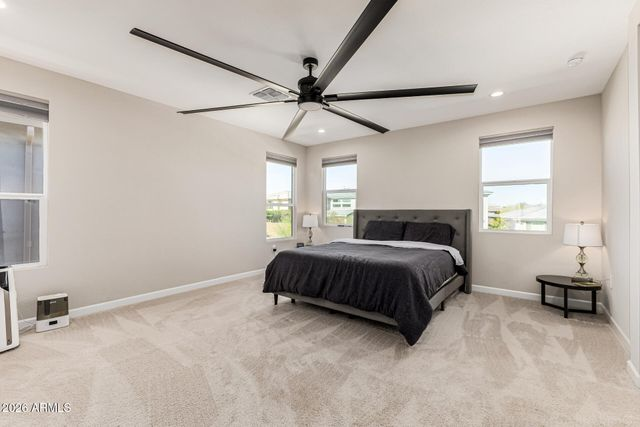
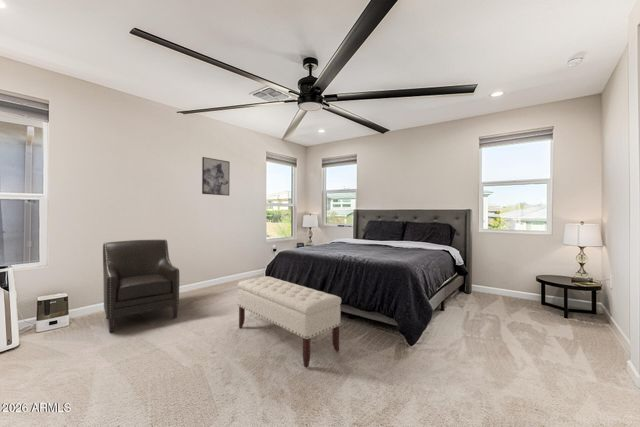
+ wall art [201,156,231,197]
+ bench [237,275,342,368]
+ chair [102,239,180,333]
